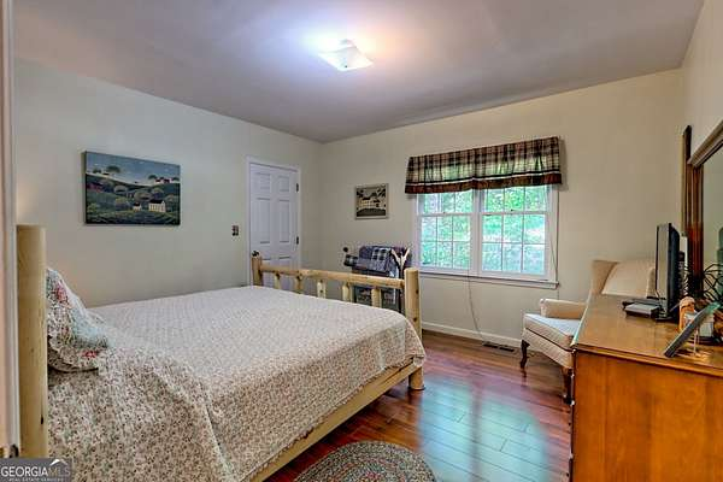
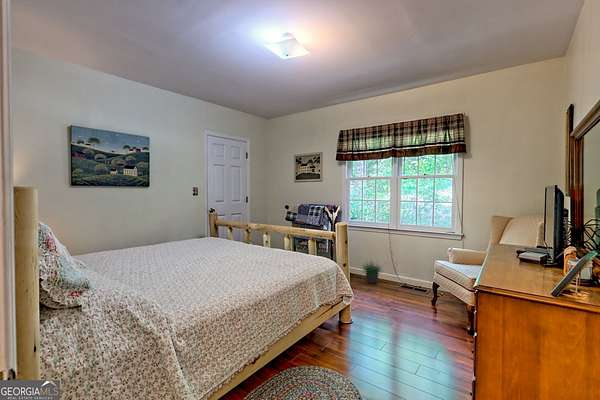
+ potted plant [359,259,384,285]
